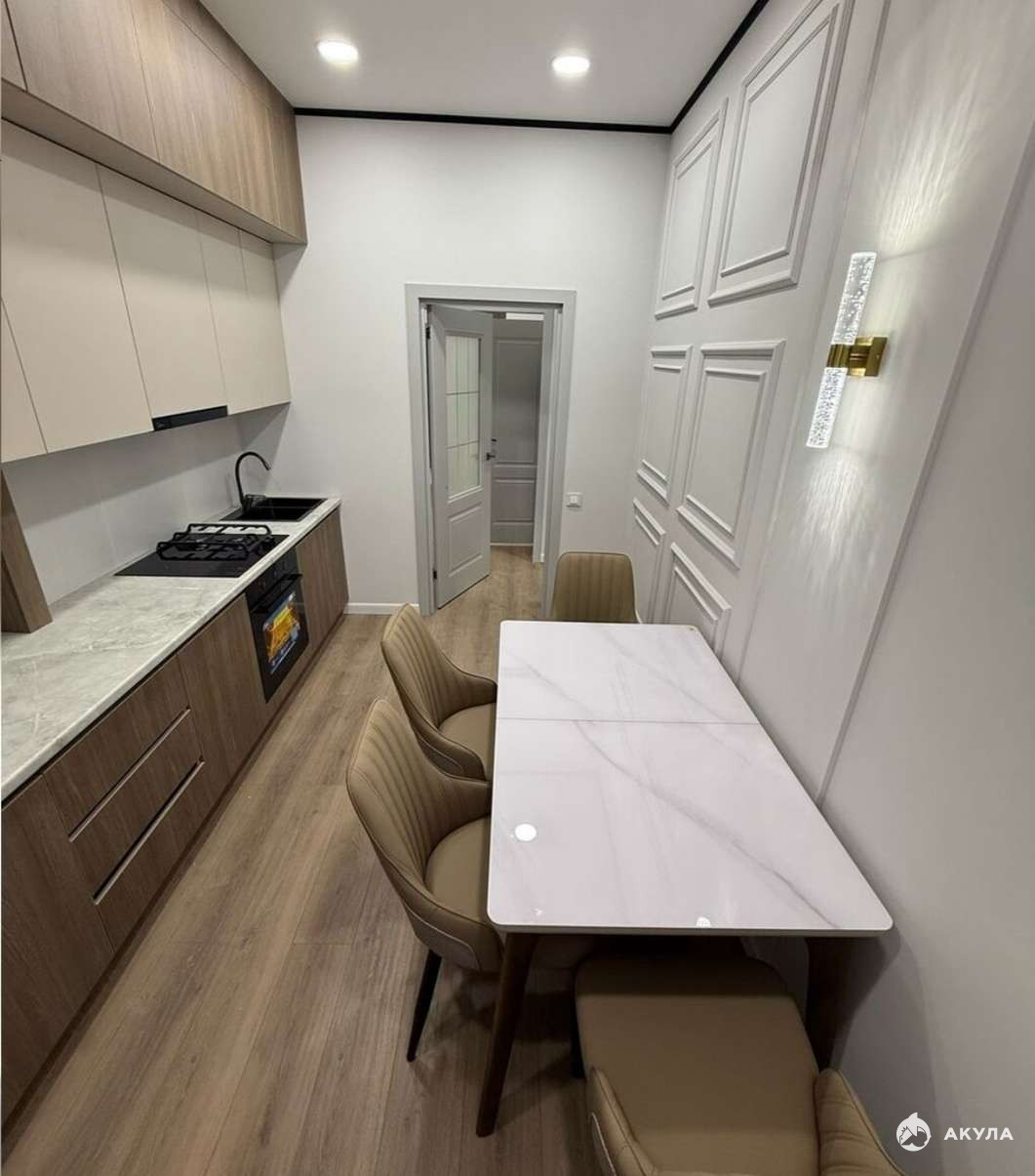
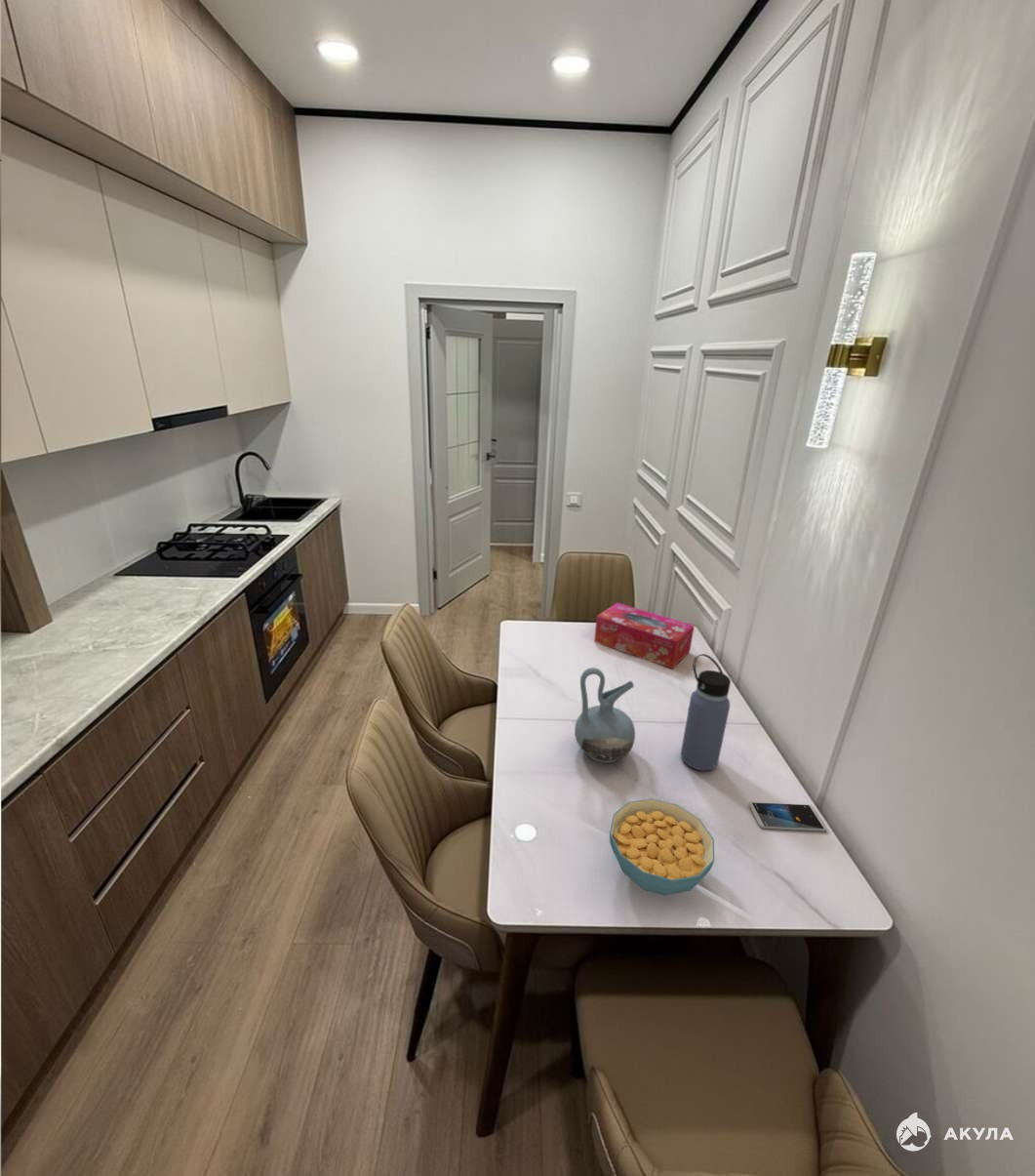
+ cereal bowl [609,797,715,896]
+ tissue box [593,602,696,669]
+ smartphone [748,801,828,832]
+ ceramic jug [574,667,636,764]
+ water bottle [680,653,732,771]
